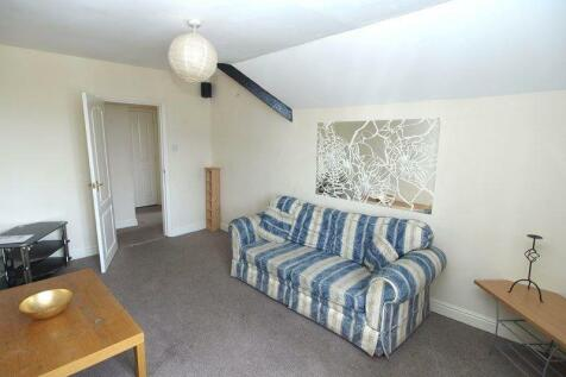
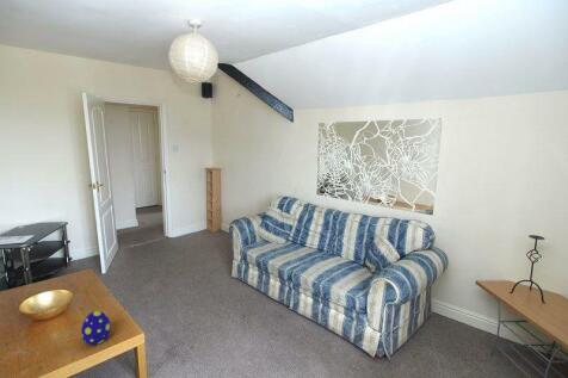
+ decorative egg [80,310,112,346]
